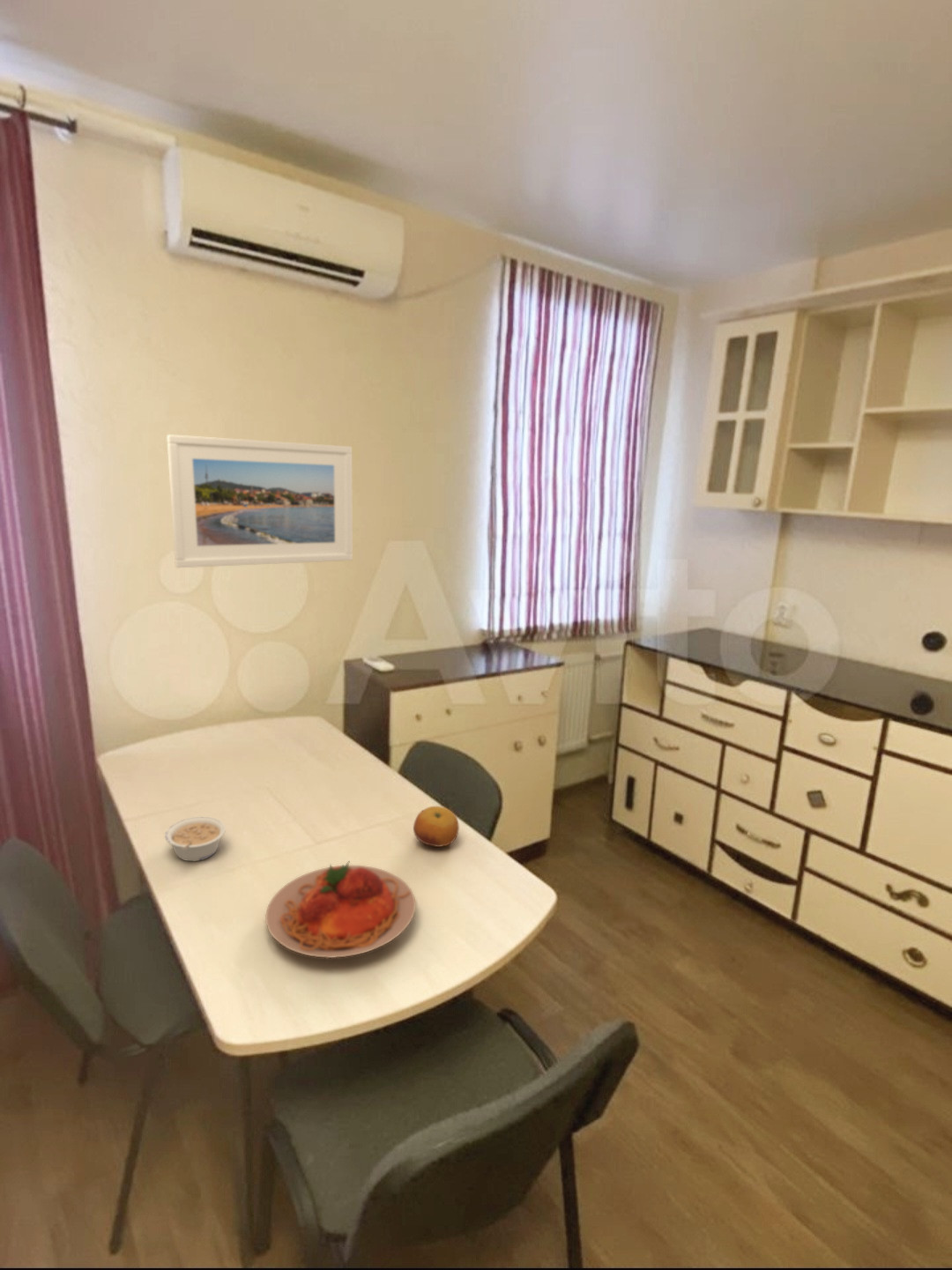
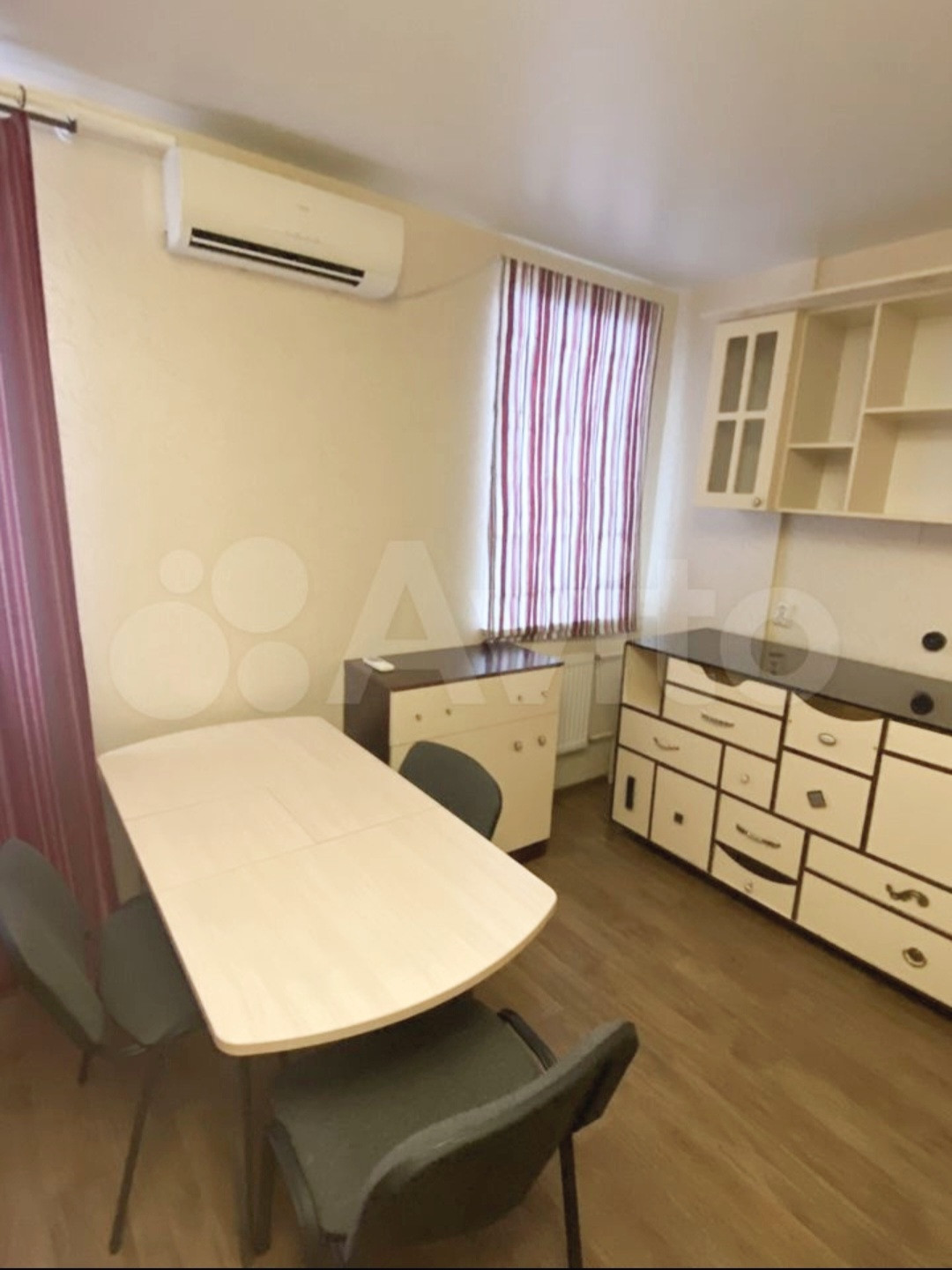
- legume [164,816,227,862]
- fruit [413,806,460,848]
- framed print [166,434,353,568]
- plate [264,861,417,959]
